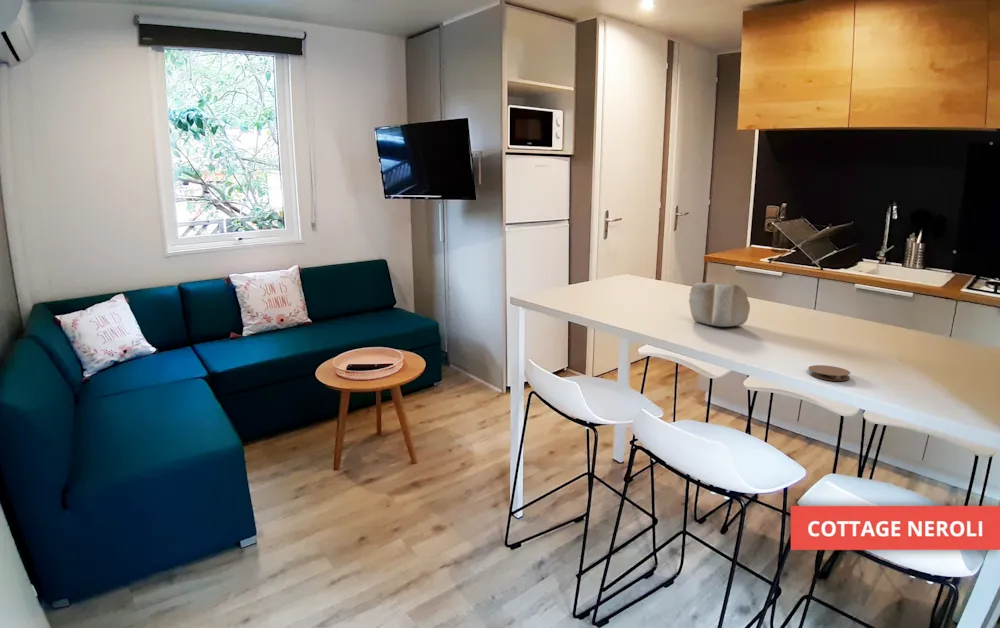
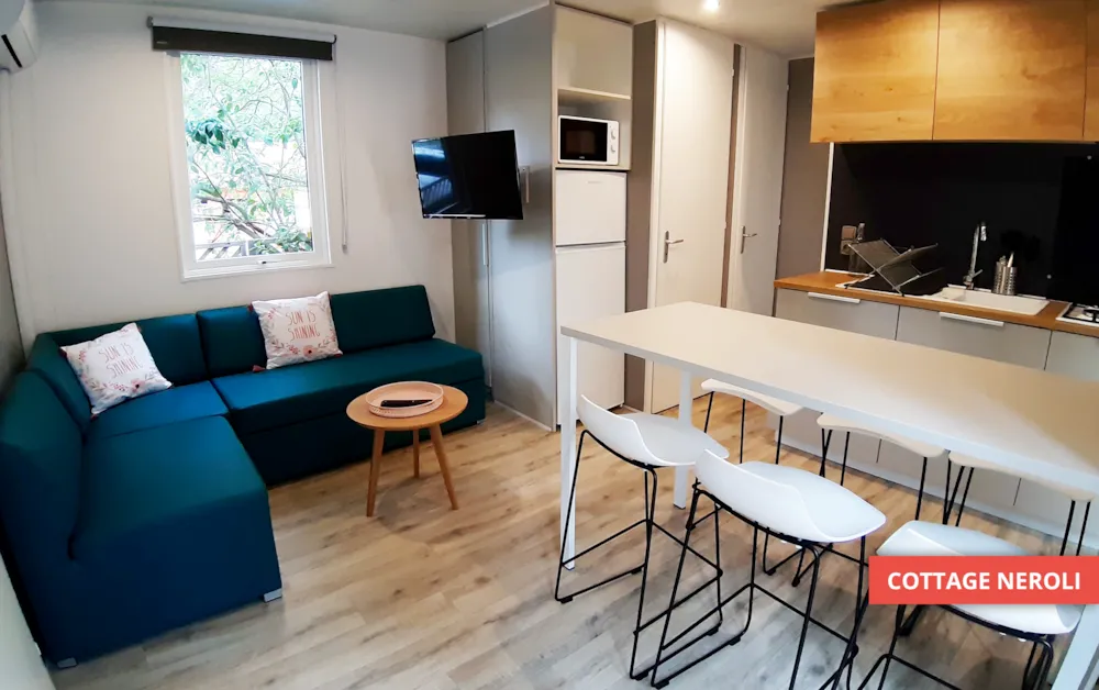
- bowl [688,282,751,328]
- coaster [807,364,851,382]
